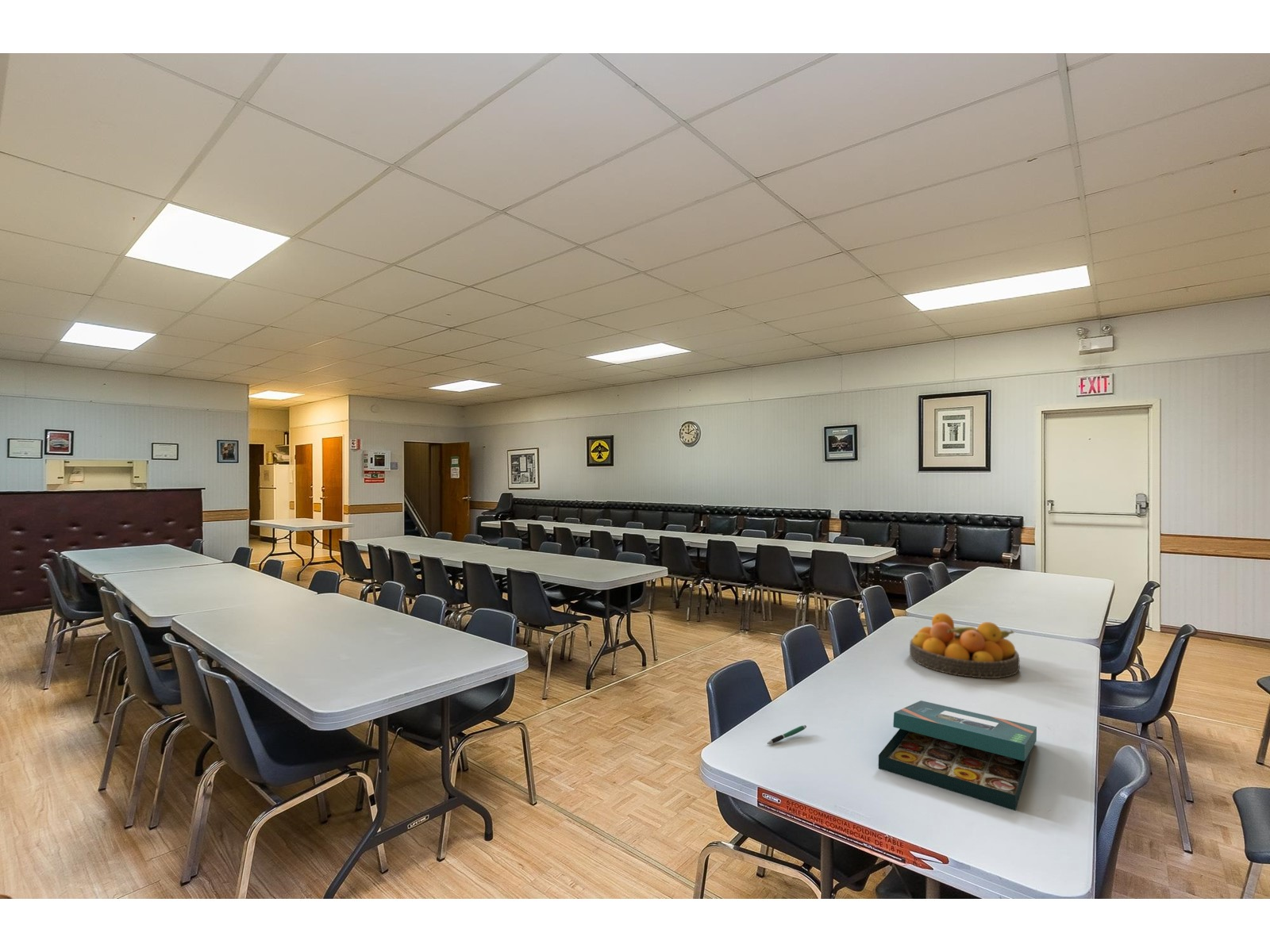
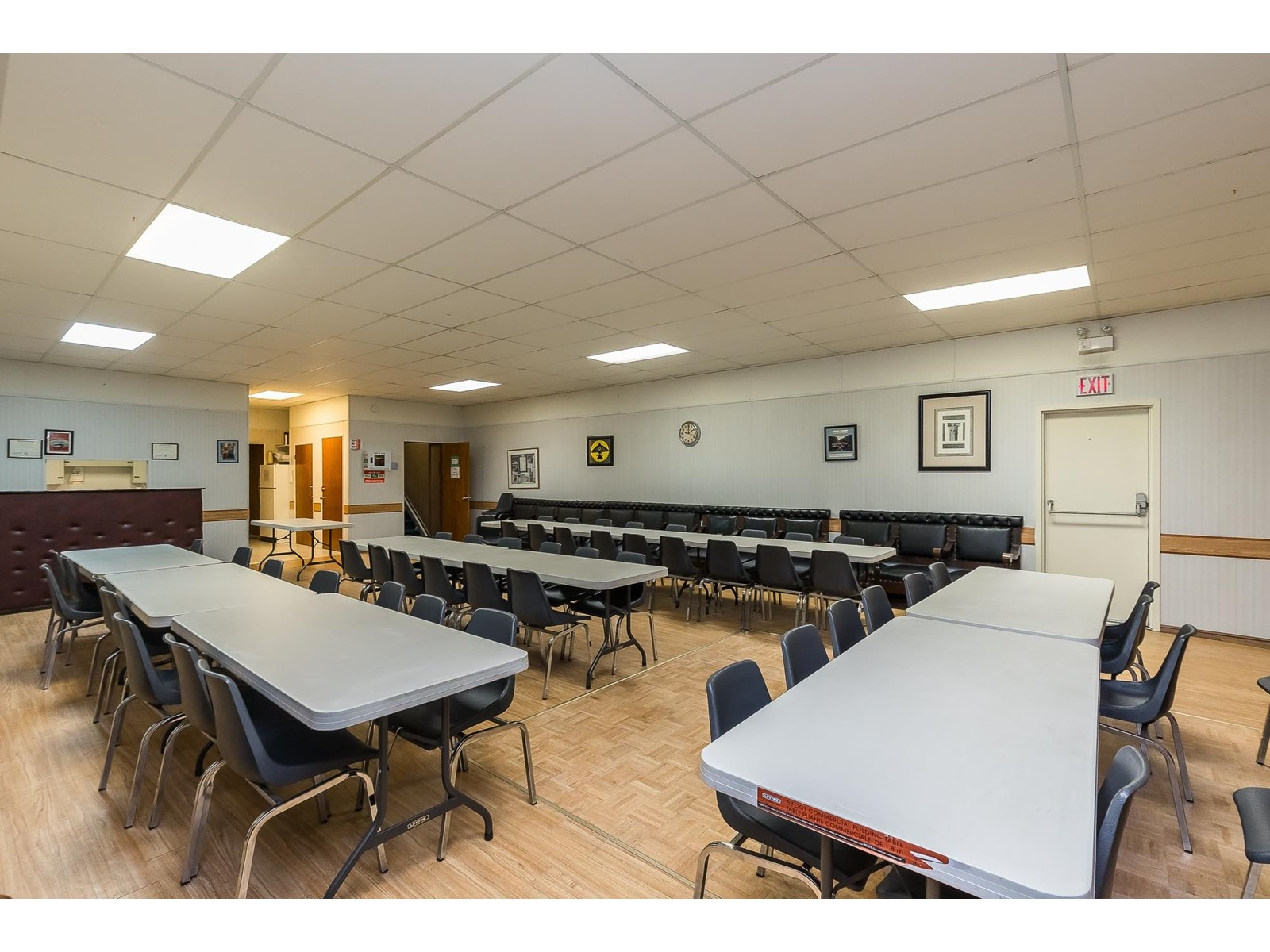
- fruit bowl [909,612,1021,679]
- board game [878,700,1037,812]
- pen [767,724,807,745]
